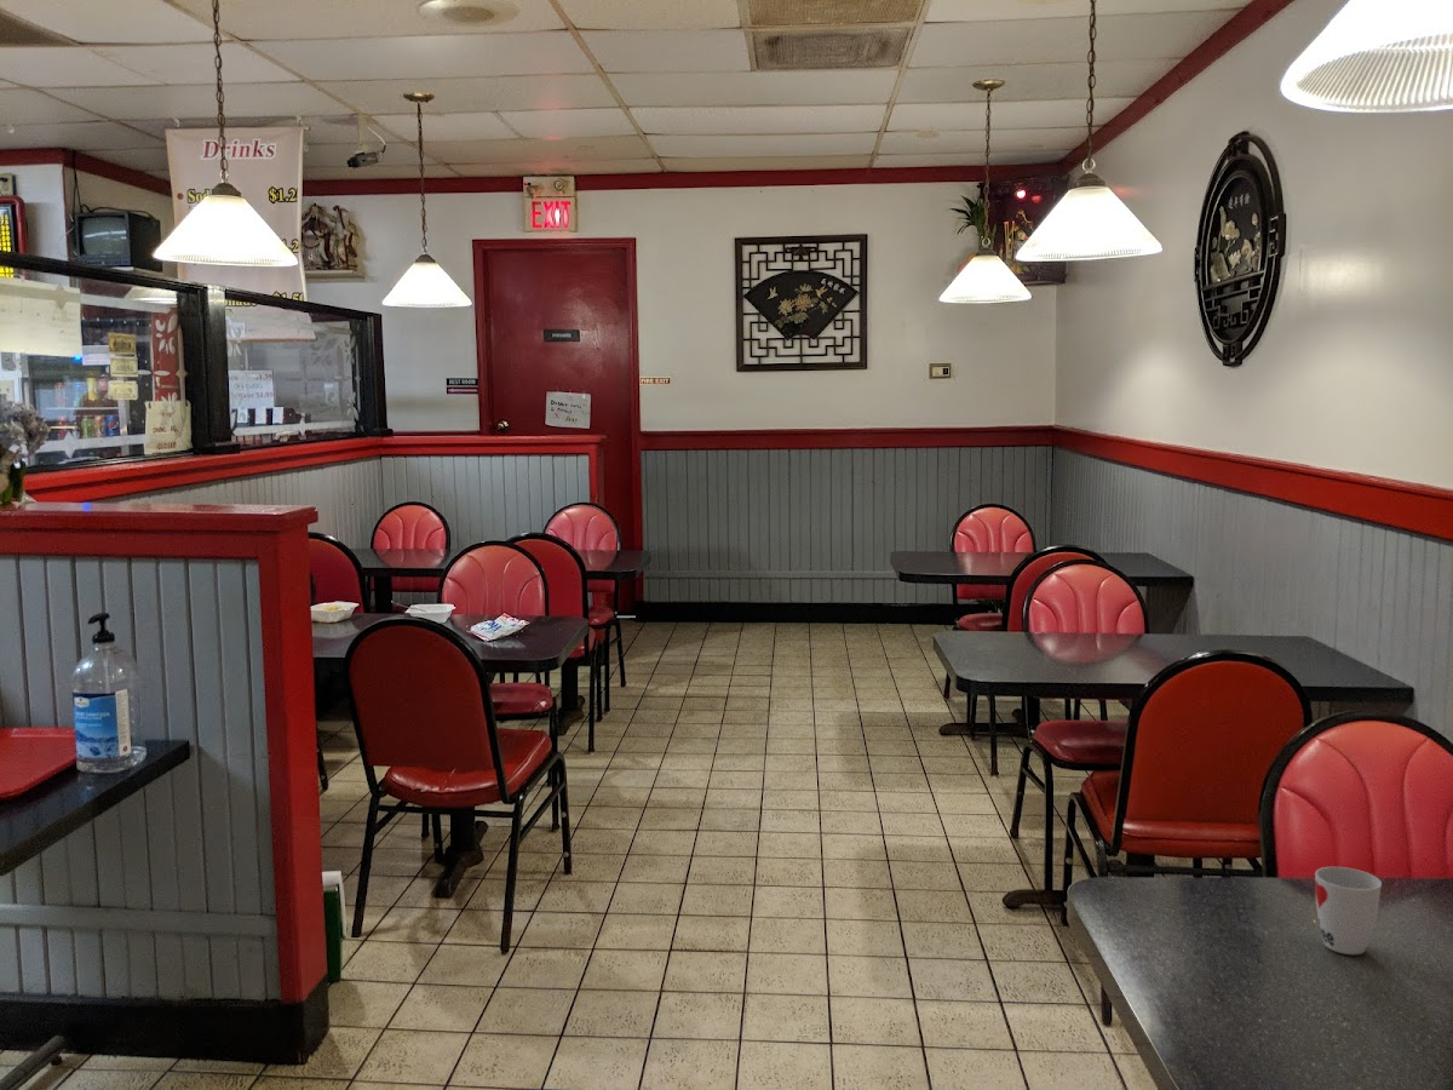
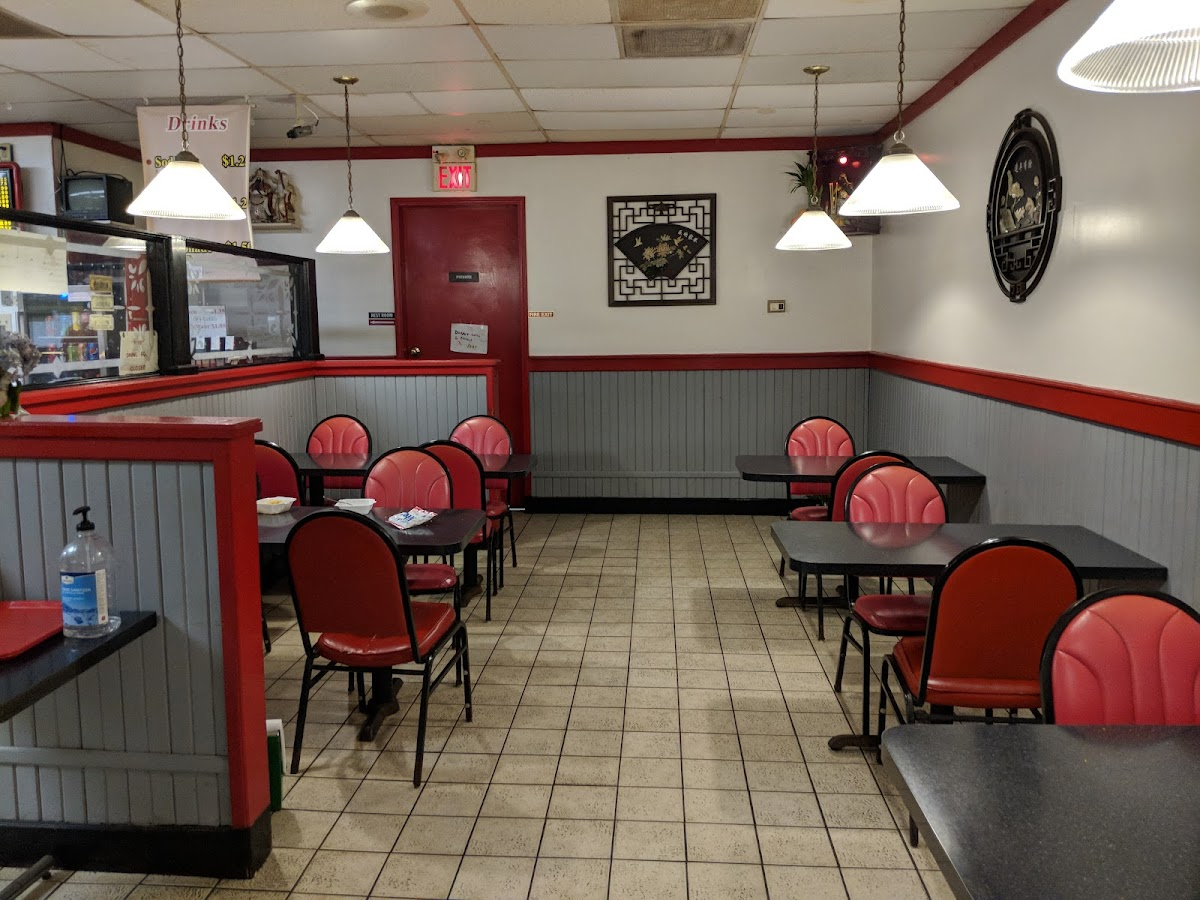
- cup [1314,866,1383,956]
